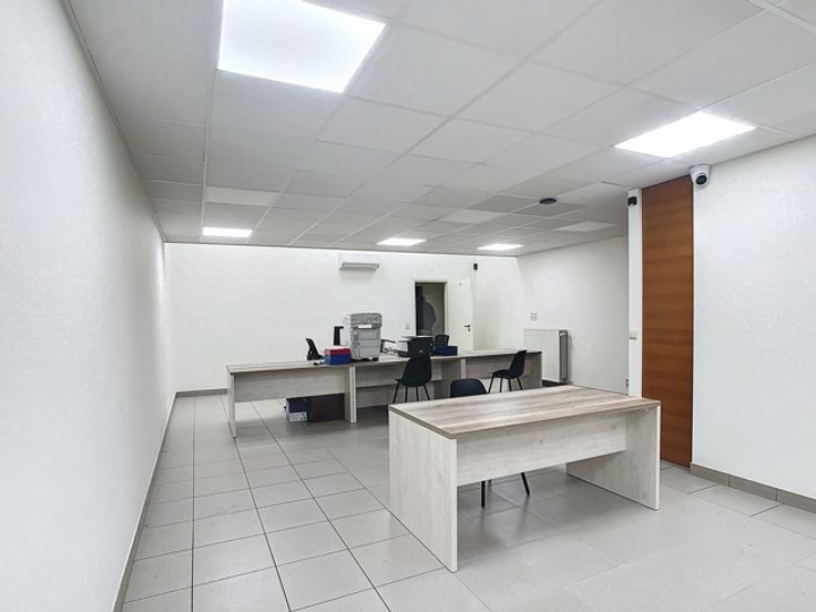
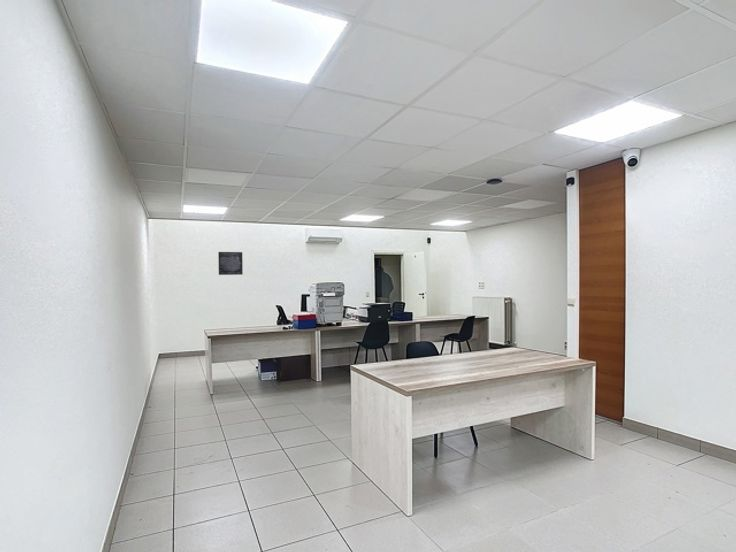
+ wall art [217,251,244,276]
